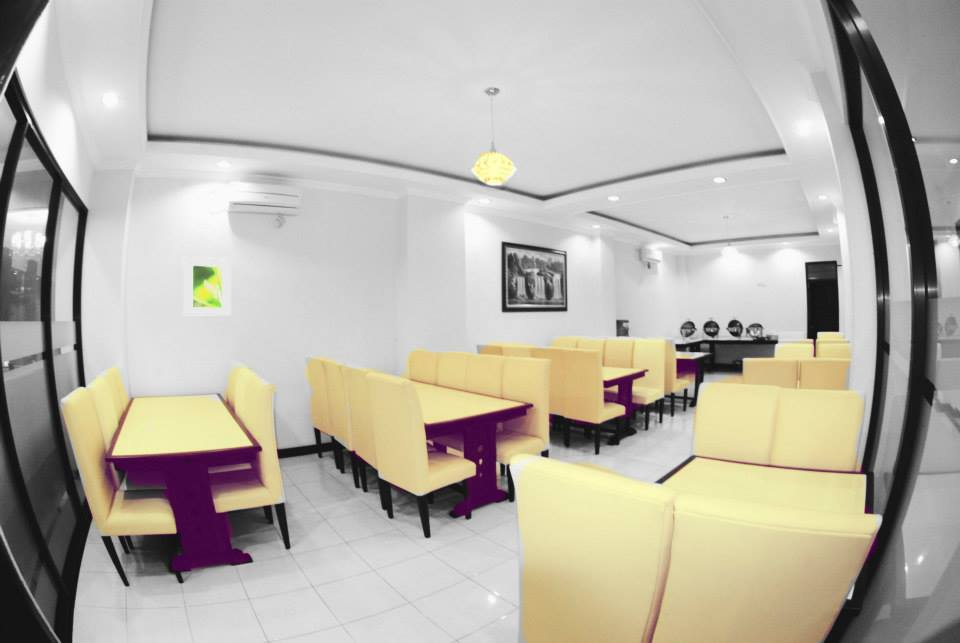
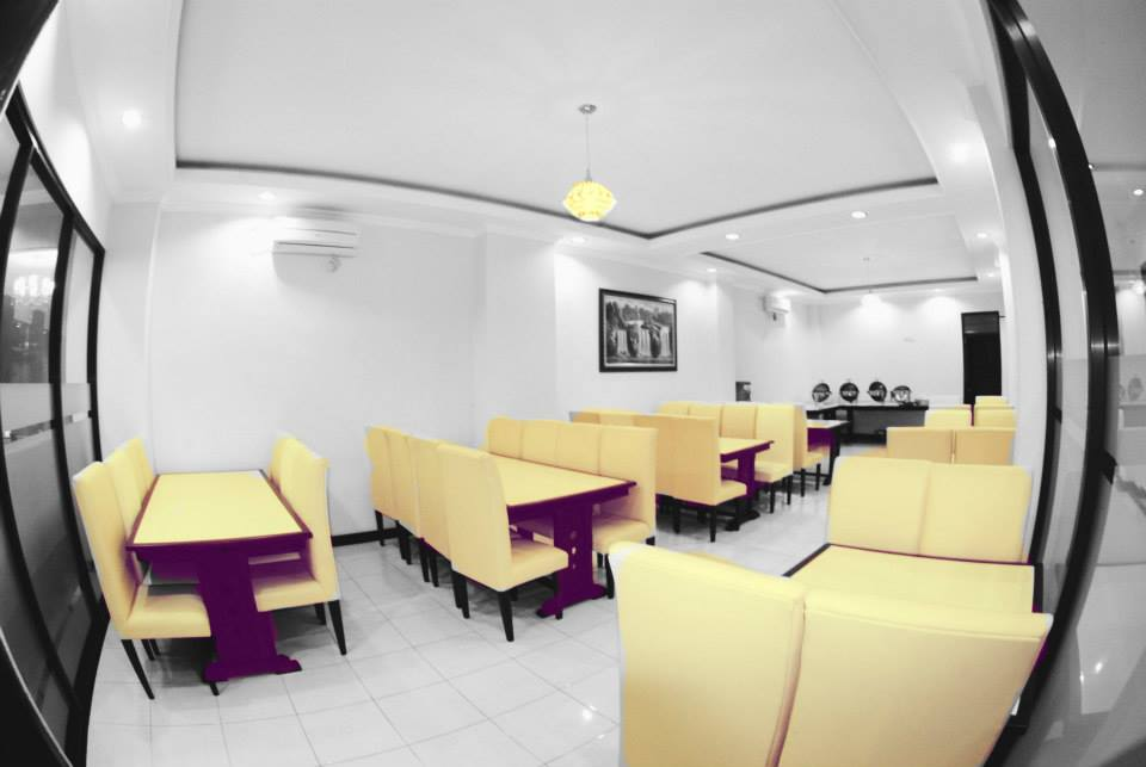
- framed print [182,256,232,317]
